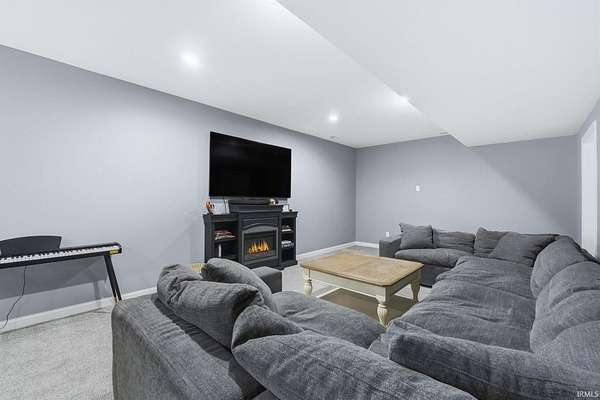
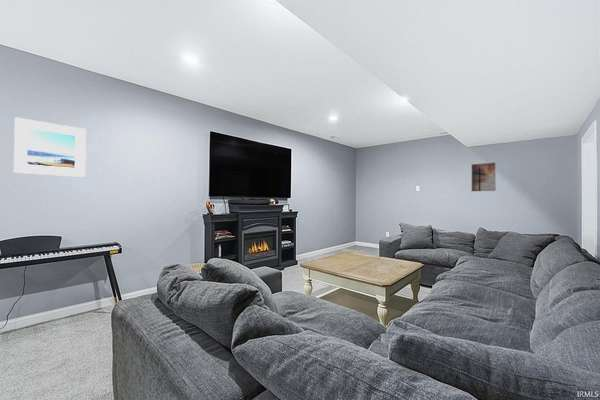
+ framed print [13,116,87,178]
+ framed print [470,161,497,192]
